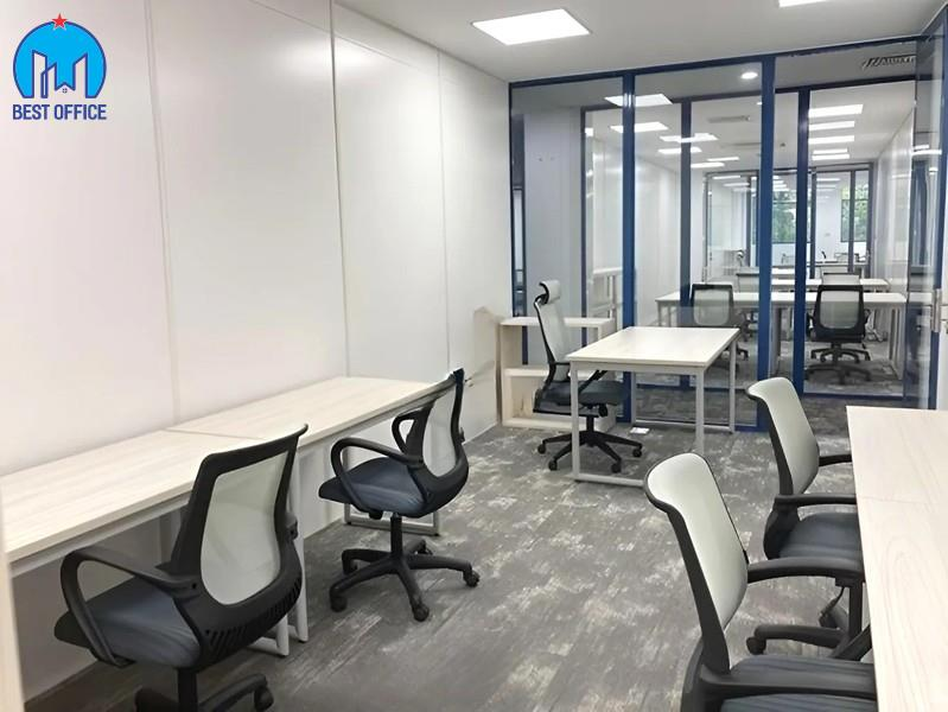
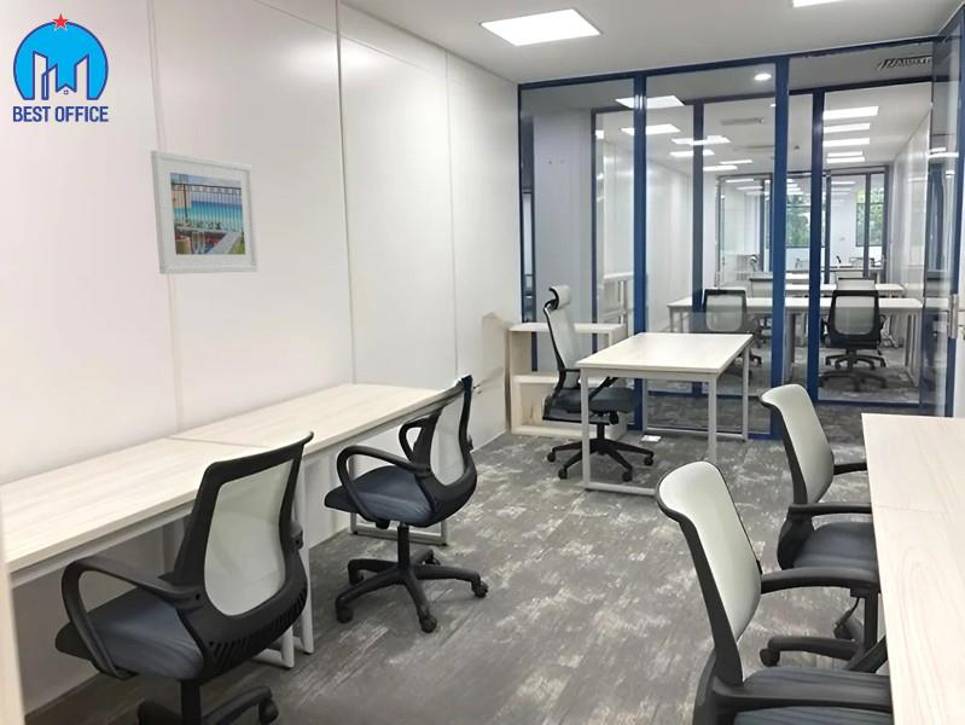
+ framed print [150,149,260,276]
